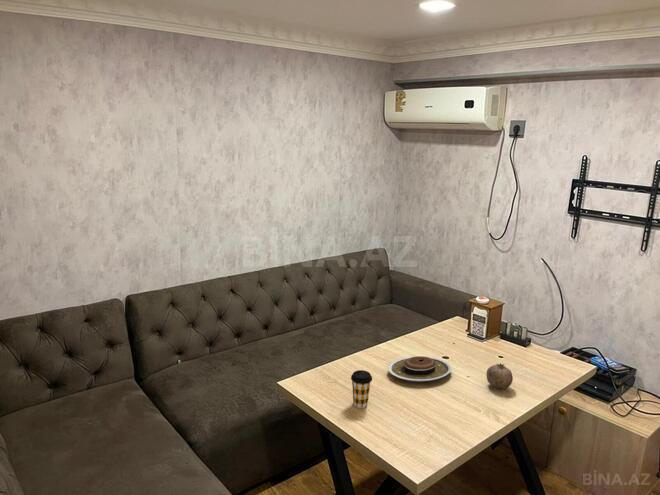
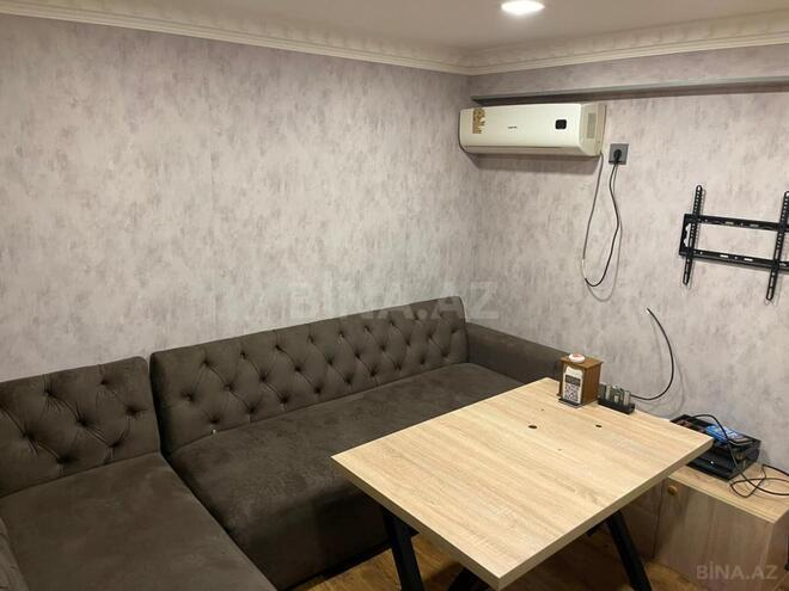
- plate [387,355,452,382]
- coffee cup [350,369,373,409]
- fruit [485,362,514,390]
